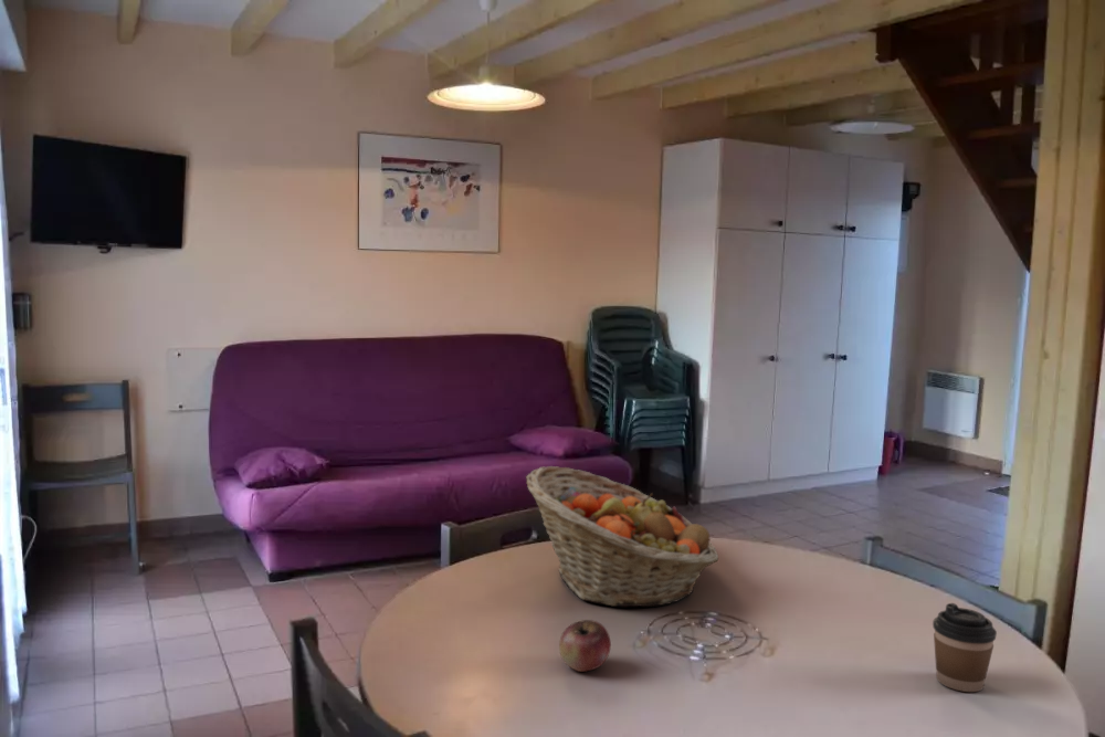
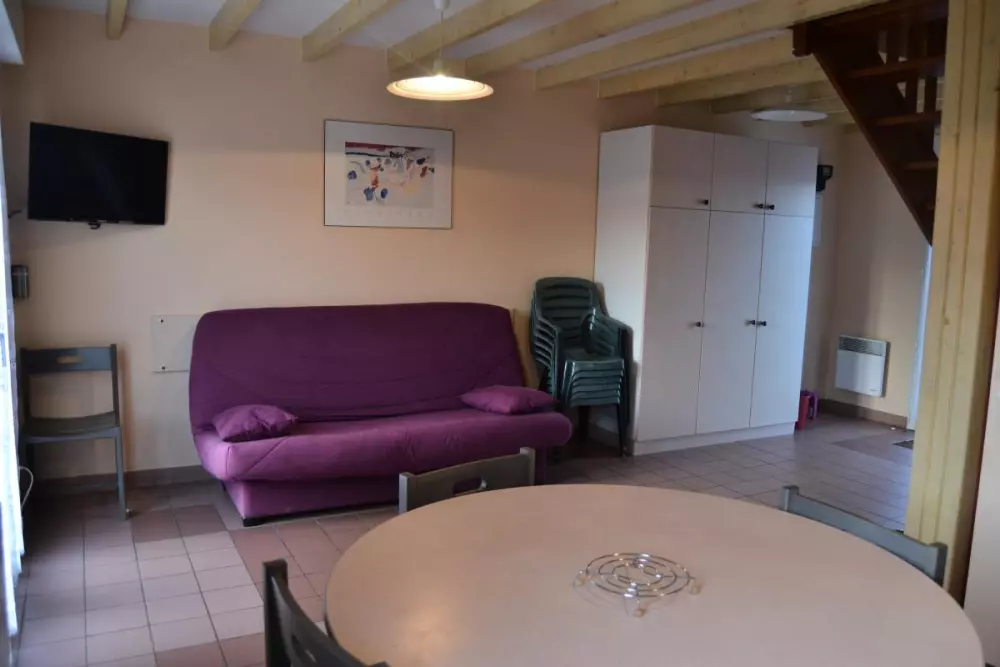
- fruit basket [525,465,719,608]
- apple [558,619,612,673]
- coffee cup [932,602,998,693]
